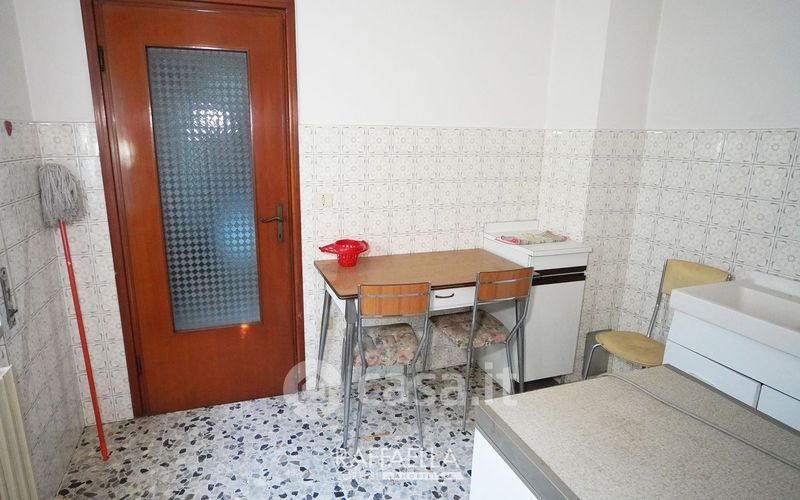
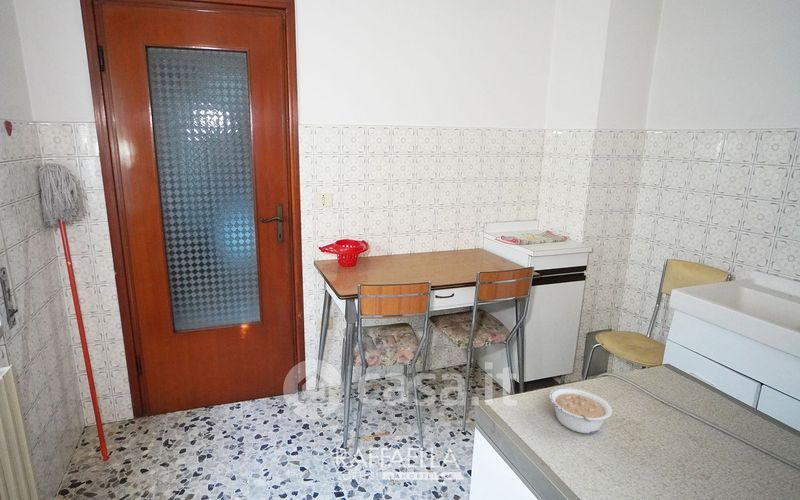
+ legume [548,386,613,435]
